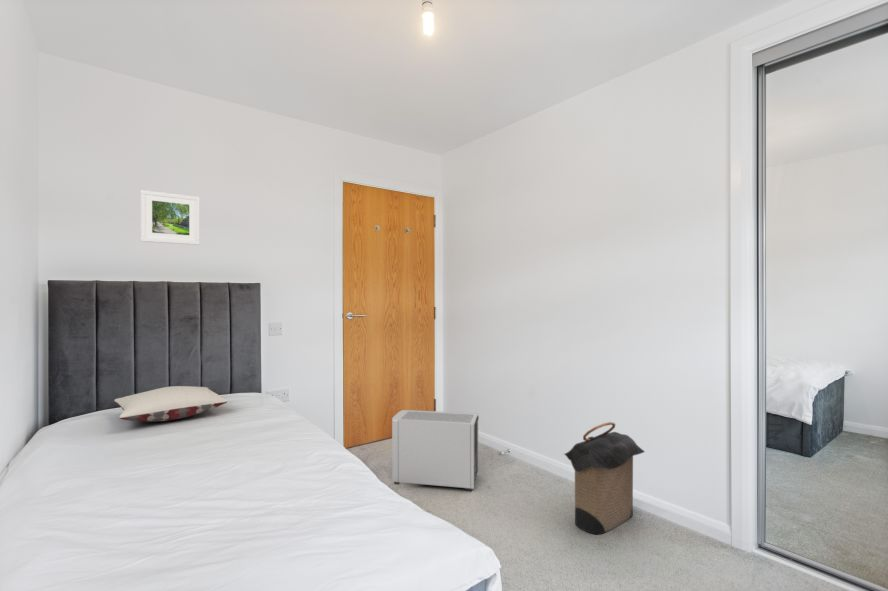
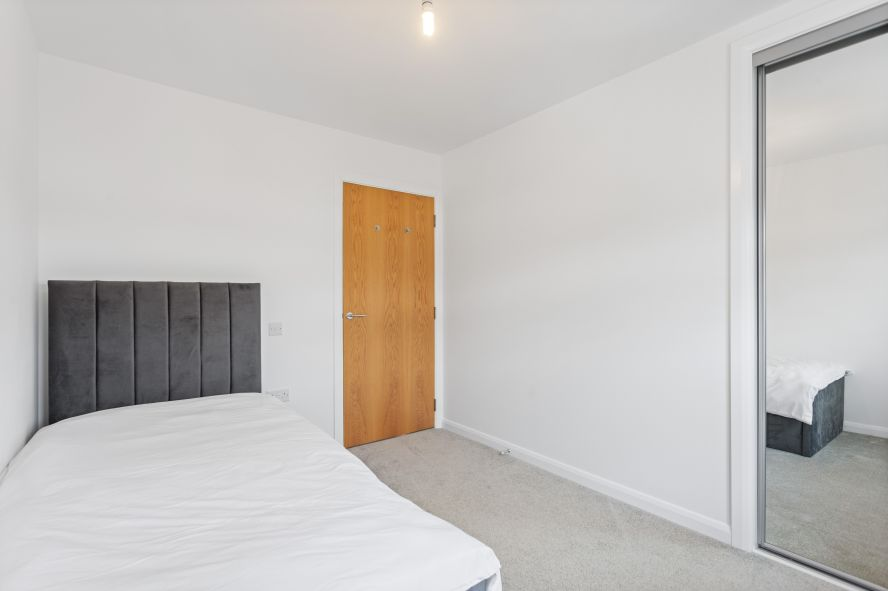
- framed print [140,189,201,246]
- pillow [113,385,228,422]
- laundry hamper [563,421,646,535]
- air purifier [391,409,480,492]
